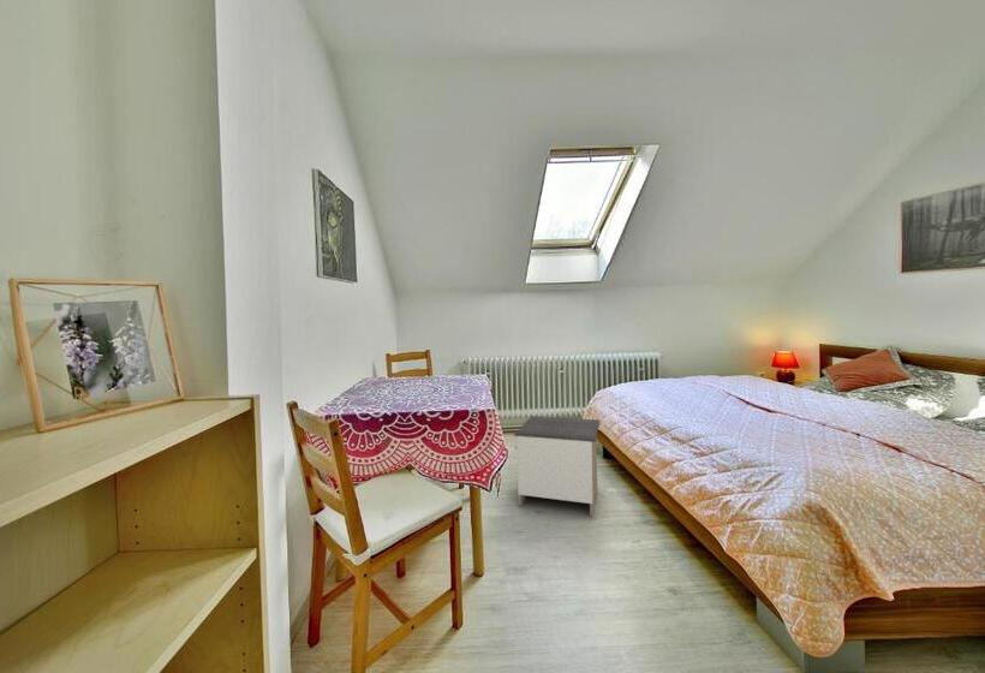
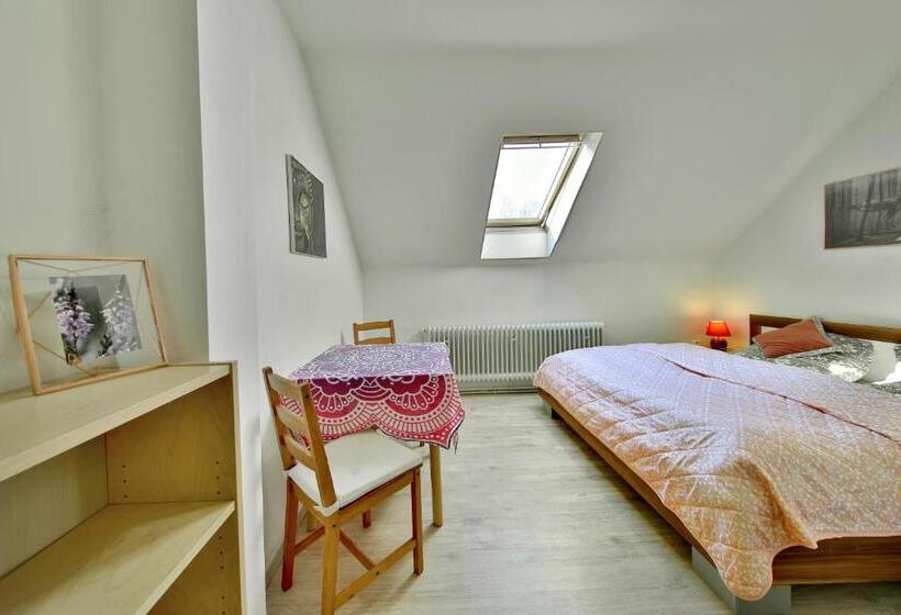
- nightstand [513,415,601,517]
